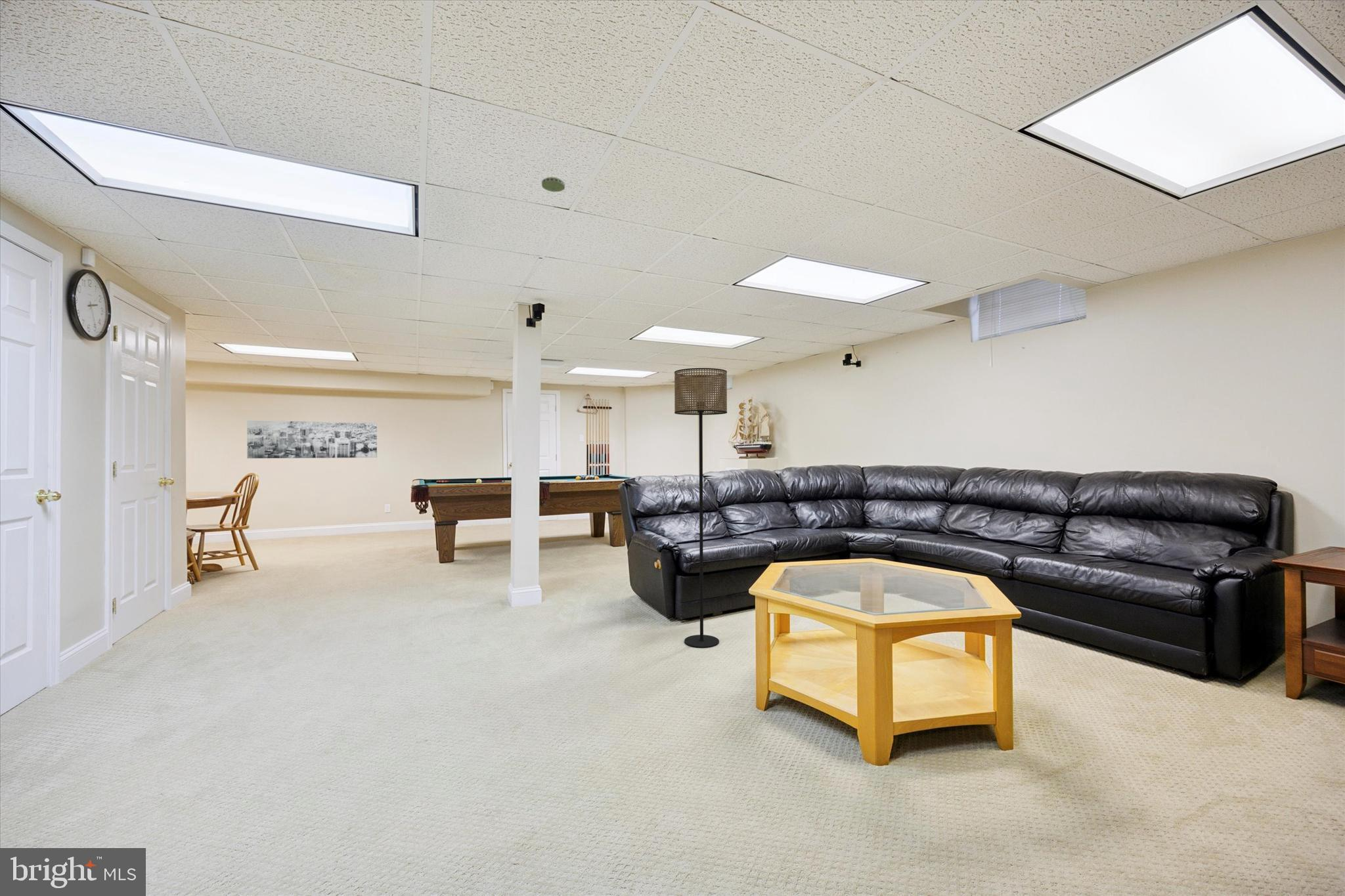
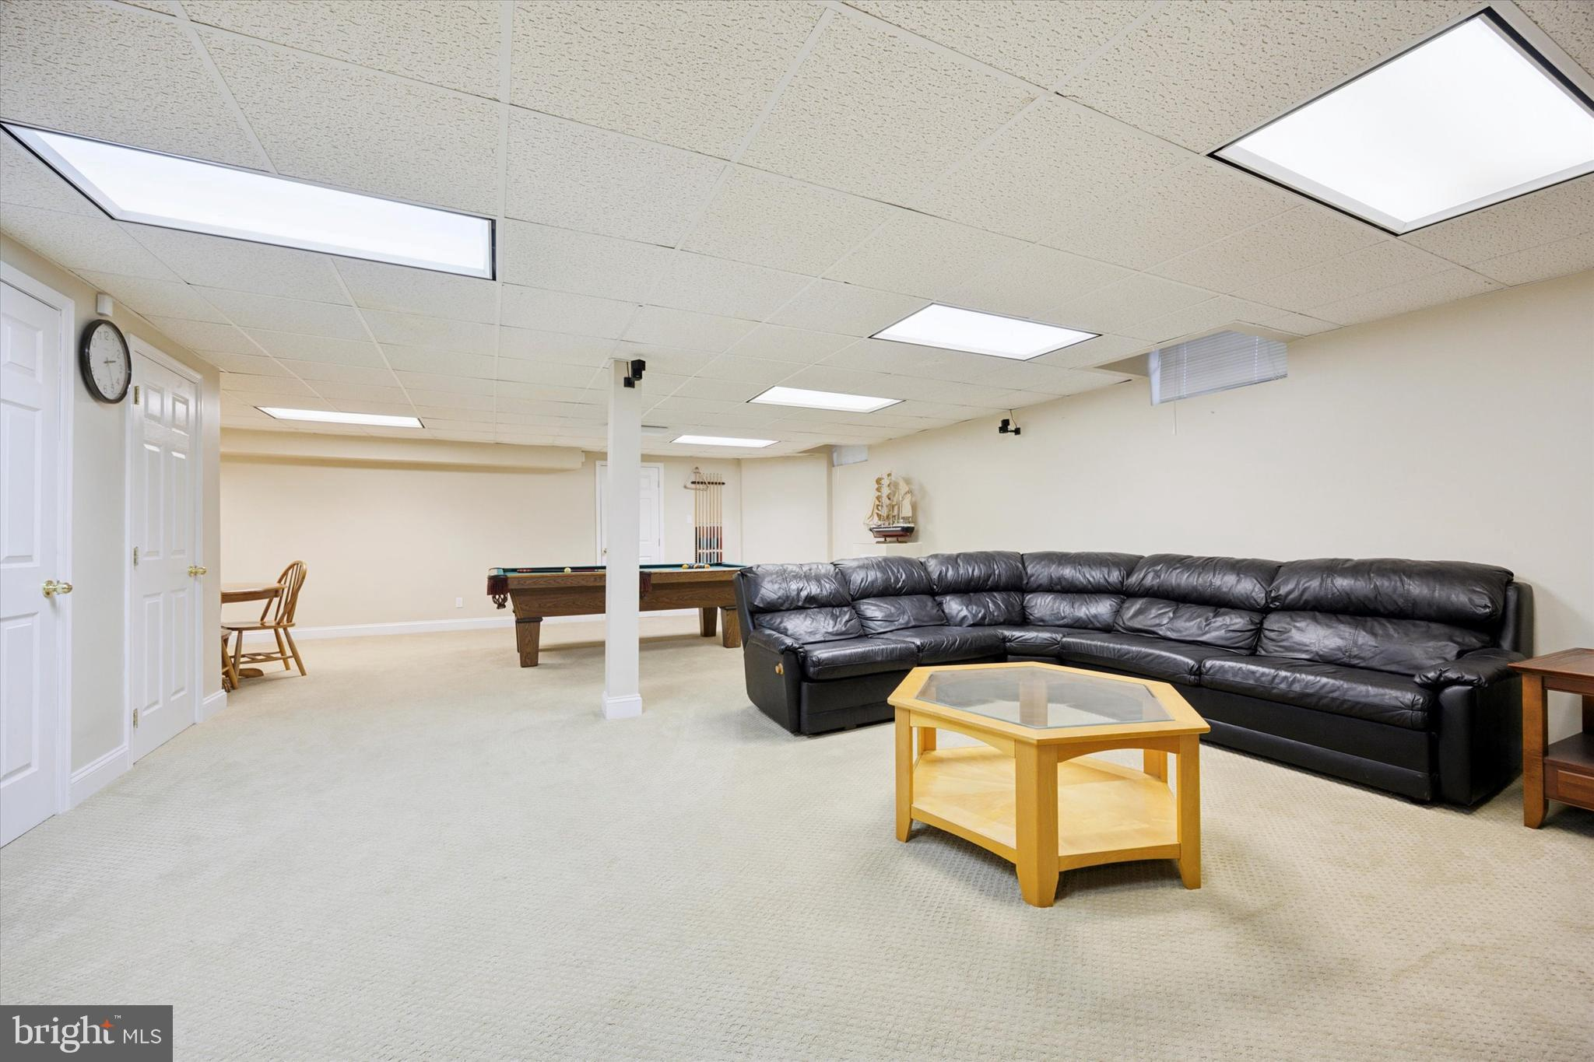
- floor lamp [674,368,728,649]
- wall art [246,420,378,459]
- smoke detector [541,176,565,192]
